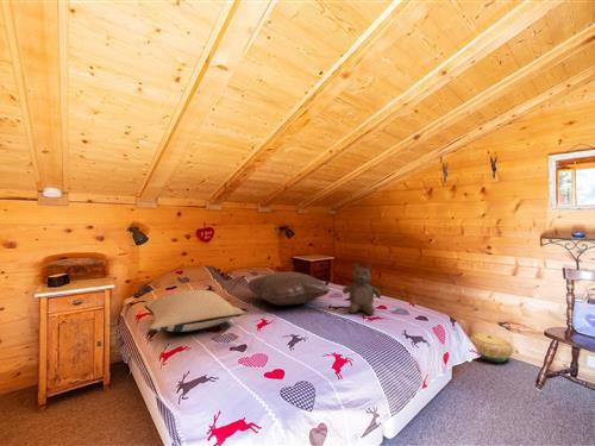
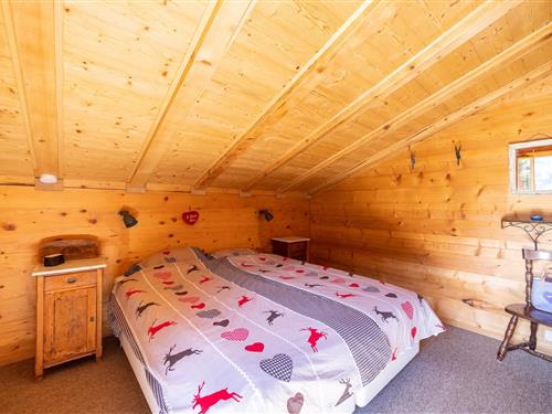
- teddy bear [342,262,382,316]
- pillow [246,271,331,307]
- pillow [142,289,244,333]
- basket [469,332,514,363]
